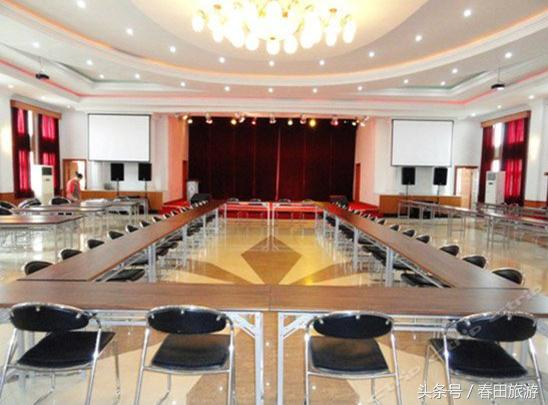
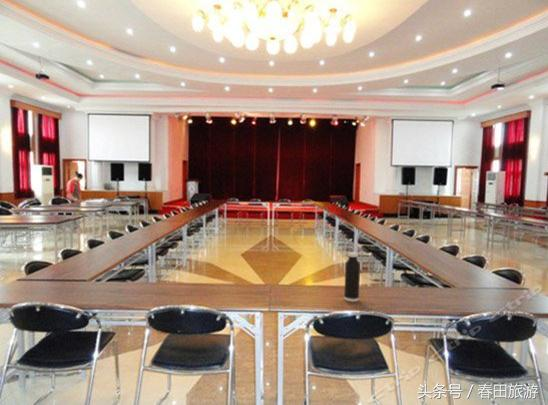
+ water bottle [343,251,361,303]
